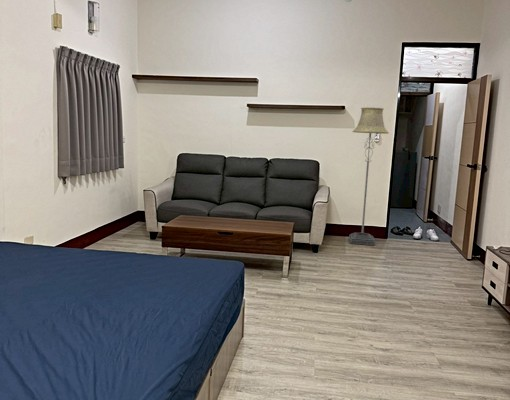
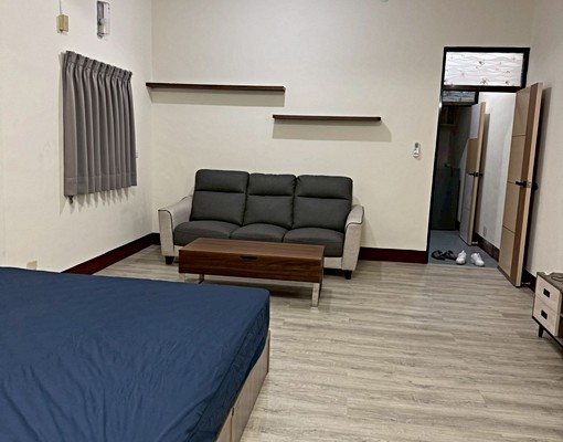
- floor lamp [348,106,390,246]
